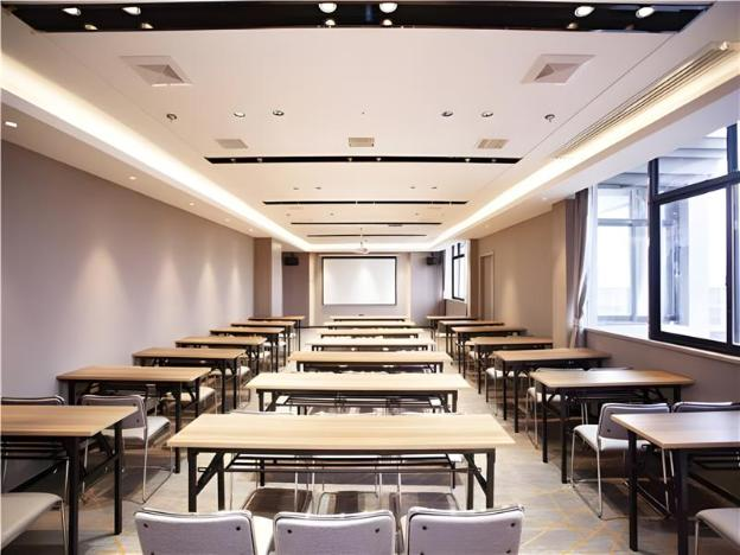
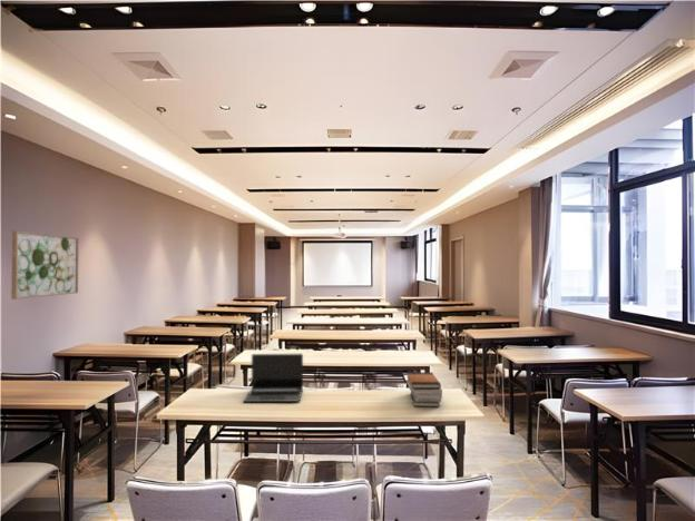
+ wall art [10,230,79,301]
+ laptop [243,353,304,403]
+ book stack [405,372,443,407]
